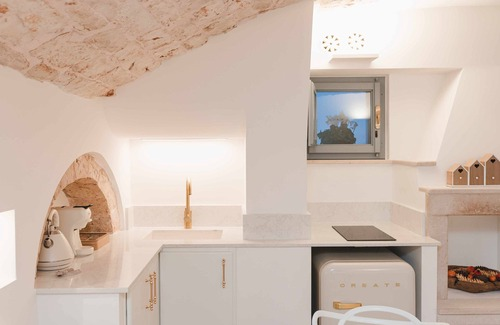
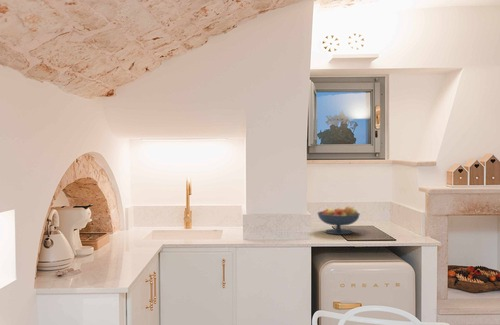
+ fruit bowl [316,205,361,235]
